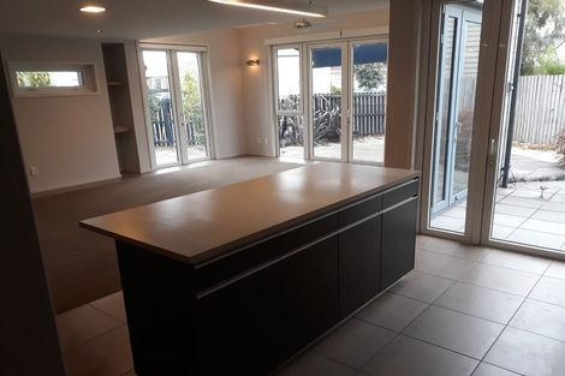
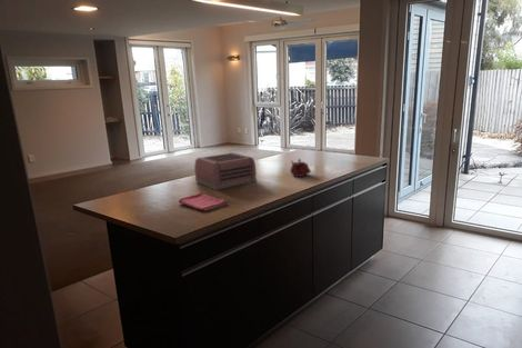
+ teapot [289,158,312,178]
+ dish towel [178,192,228,212]
+ toaster [193,151,258,191]
